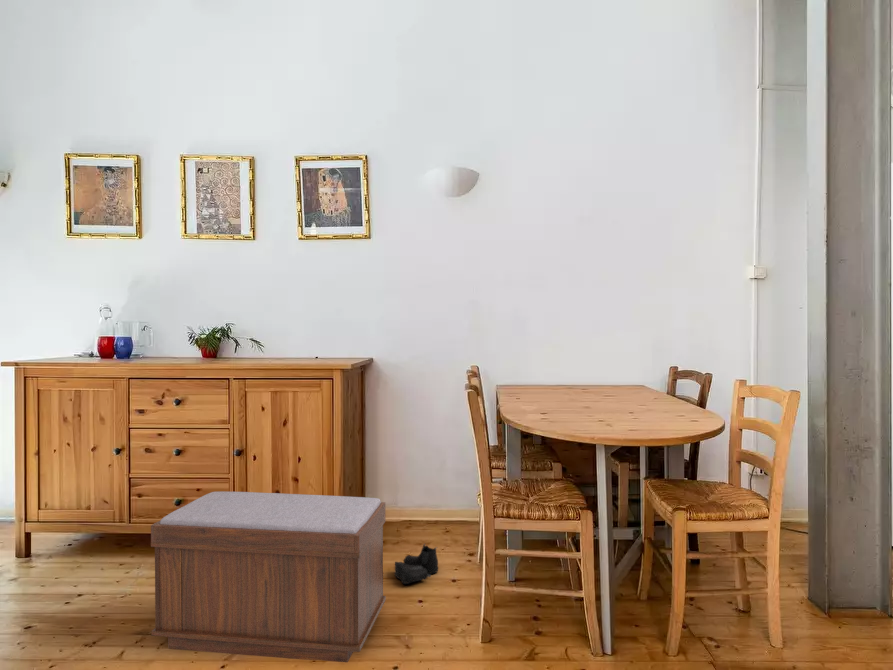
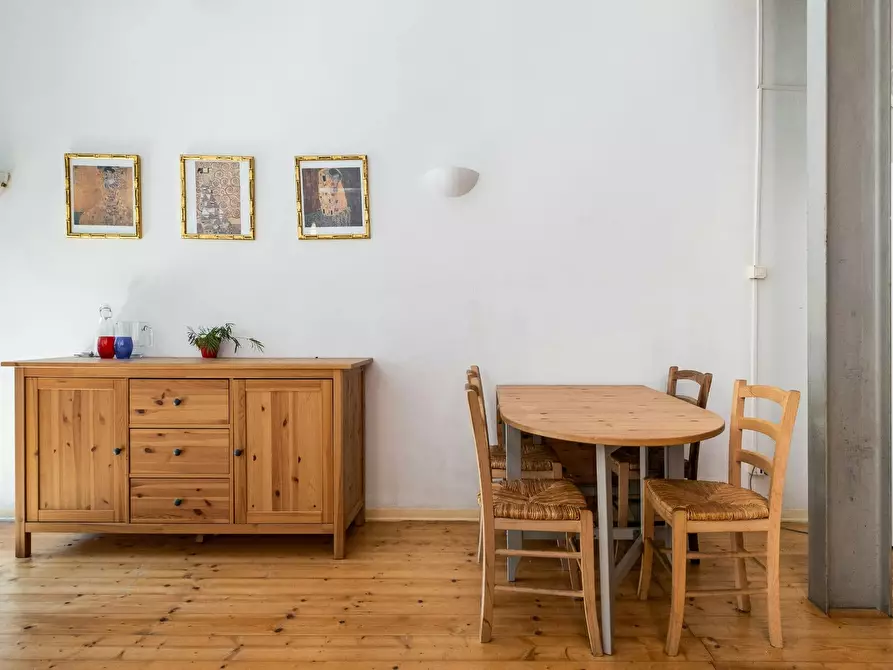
- boots [394,543,439,585]
- bench [150,491,387,663]
